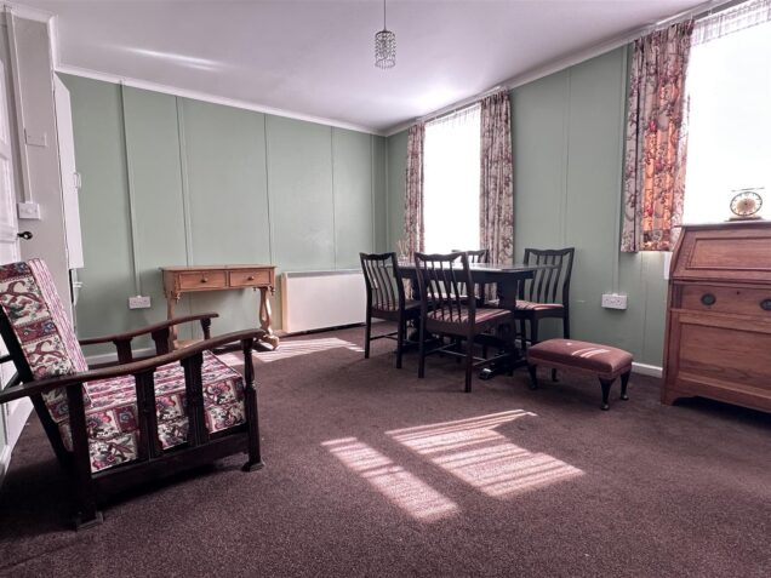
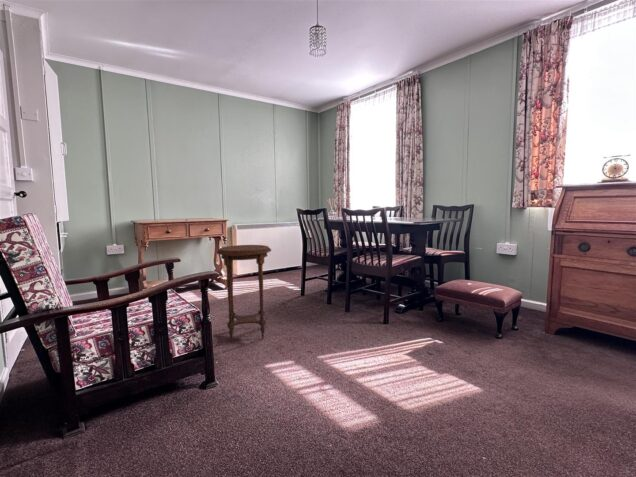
+ side table [215,244,272,342]
